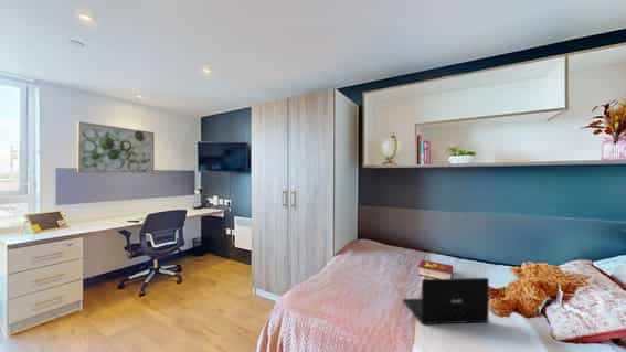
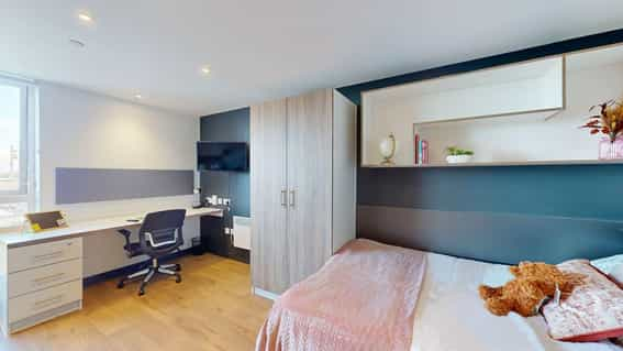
- wall art [76,120,156,174]
- laptop [402,277,490,326]
- book [417,259,455,279]
